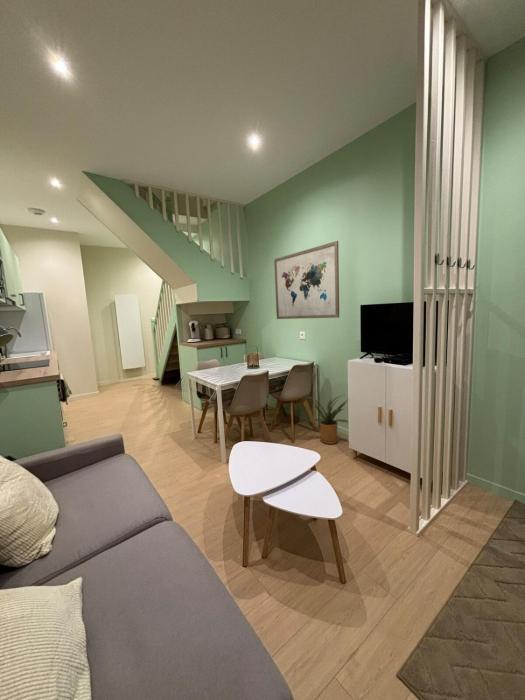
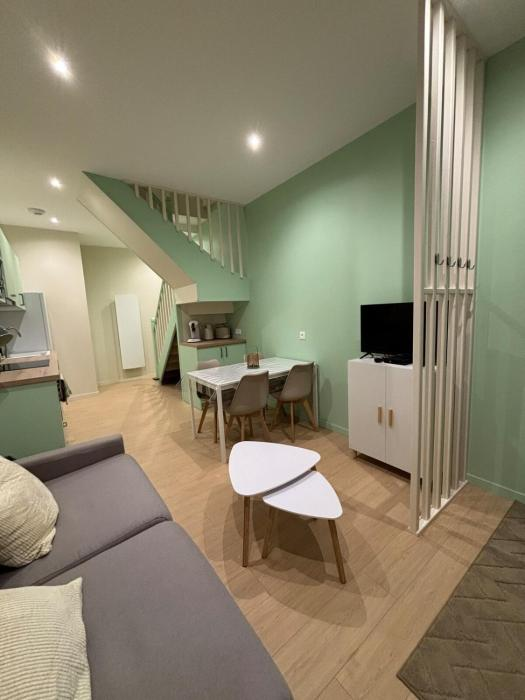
- wall art [273,240,340,320]
- house plant [307,394,349,445]
